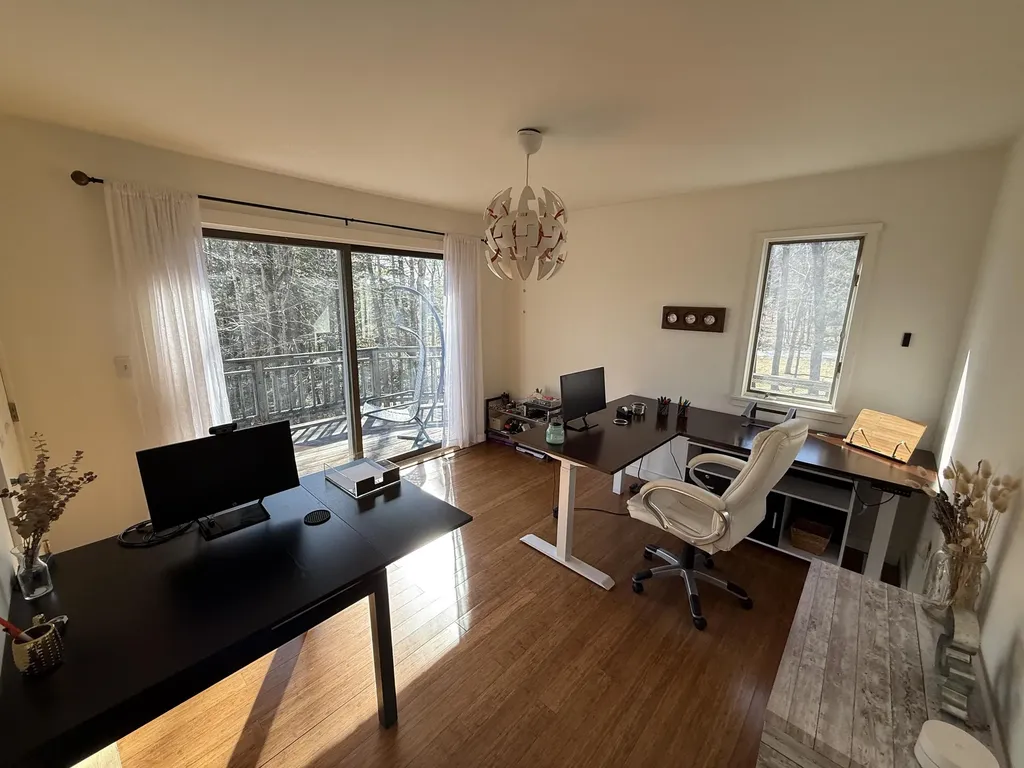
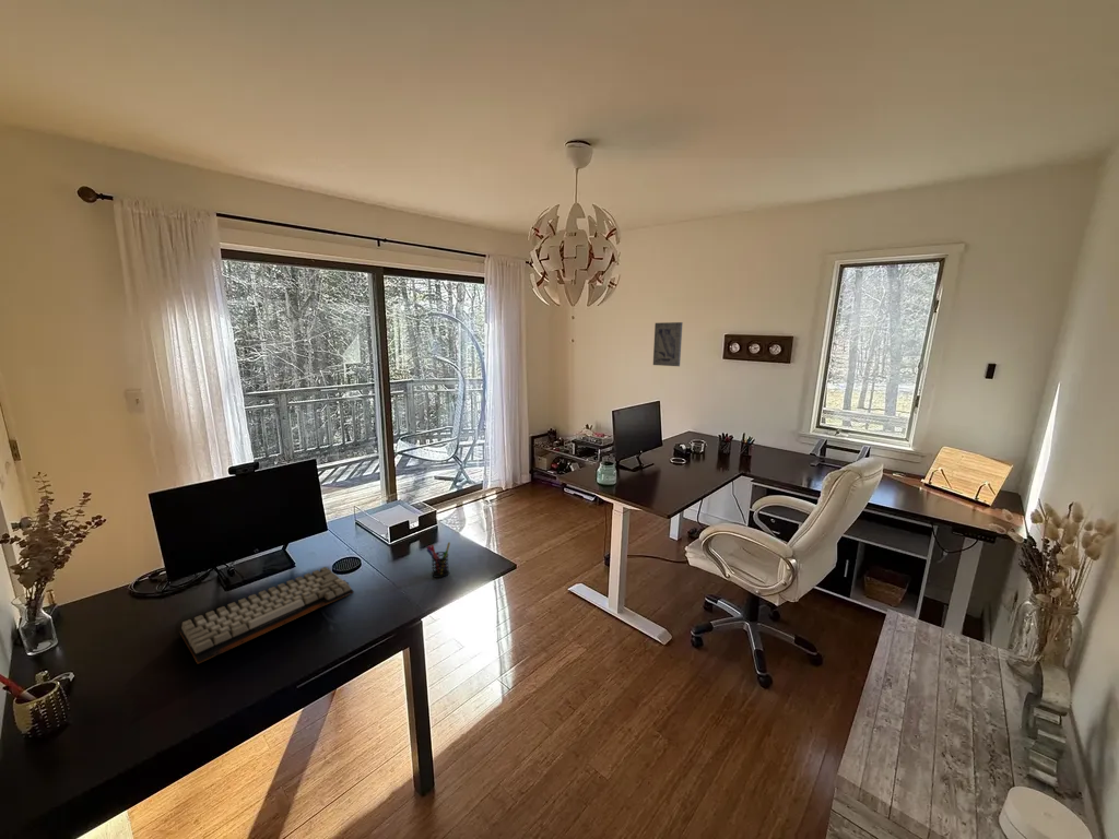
+ keyboard [179,566,355,664]
+ pen holder [425,541,451,579]
+ wall art [652,321,684,367]
